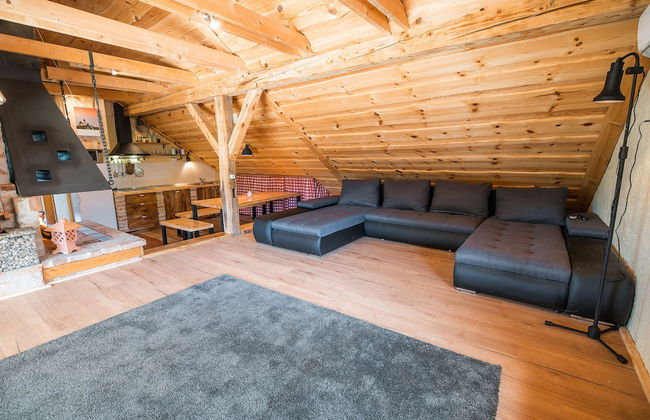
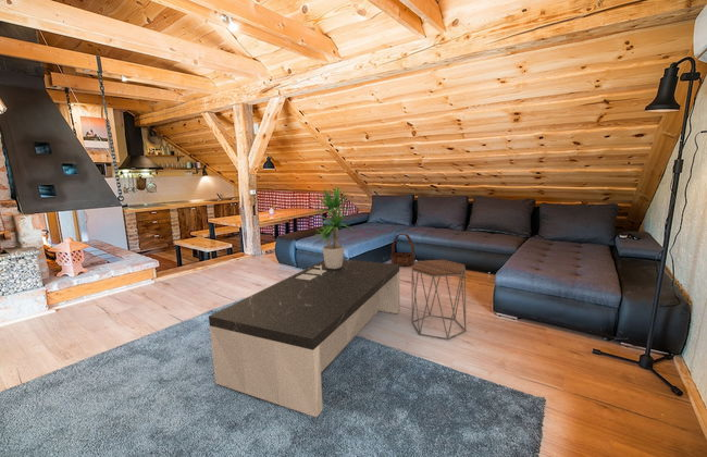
+ basket [389,233,415,268]
+ side table [411,259,467,341]
+ coffee table [208,258,401,418]
+ potted plant [308,185,358,269]
